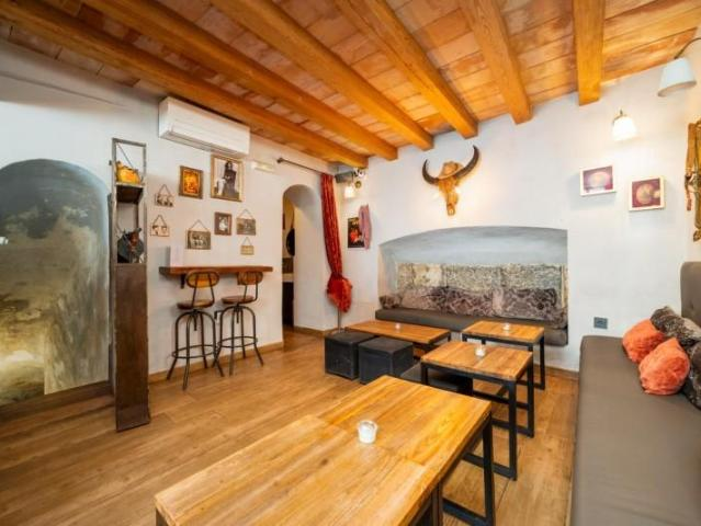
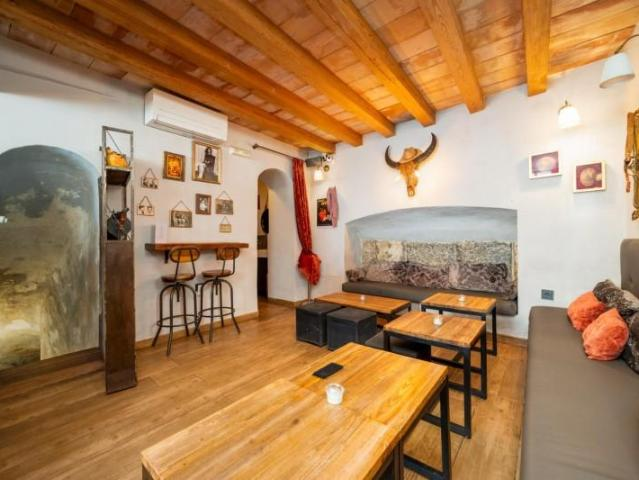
+ smartphone [312,361,344,380]
